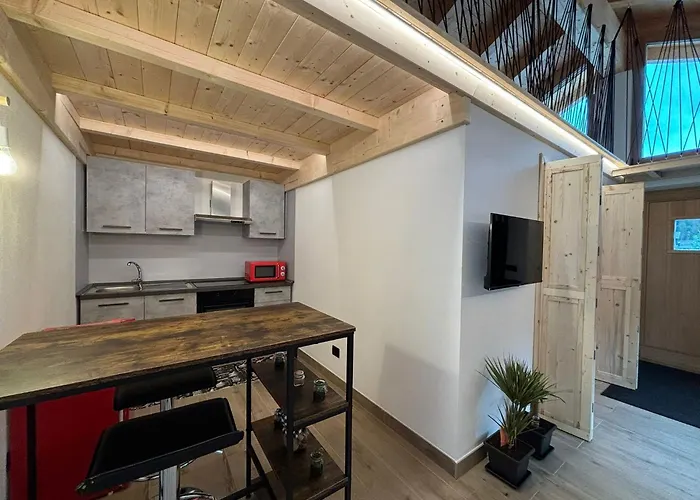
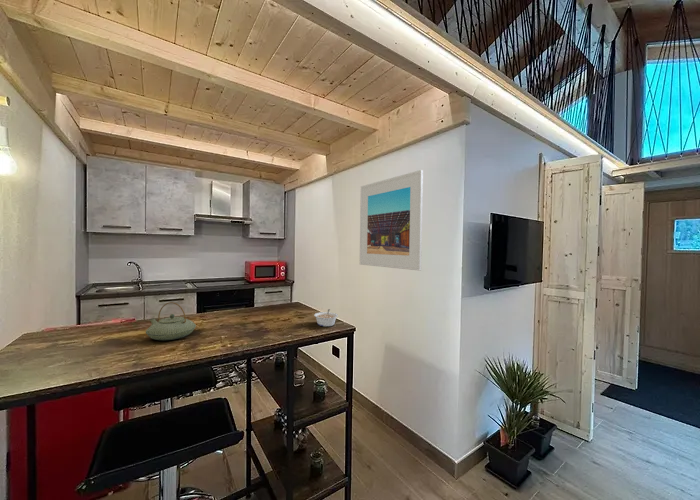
+ teapot [145,301,197,341]
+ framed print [359,169,424,272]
+ legume [313,308,339,327]
